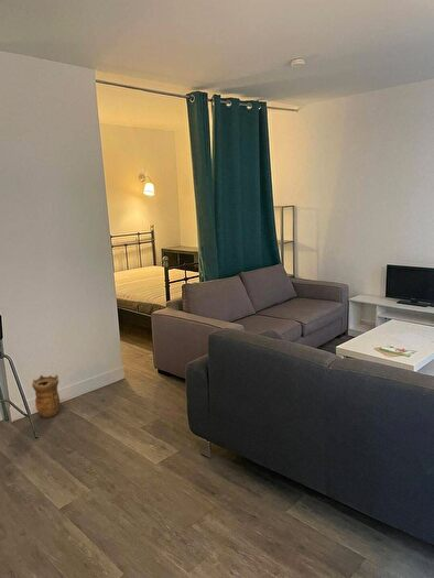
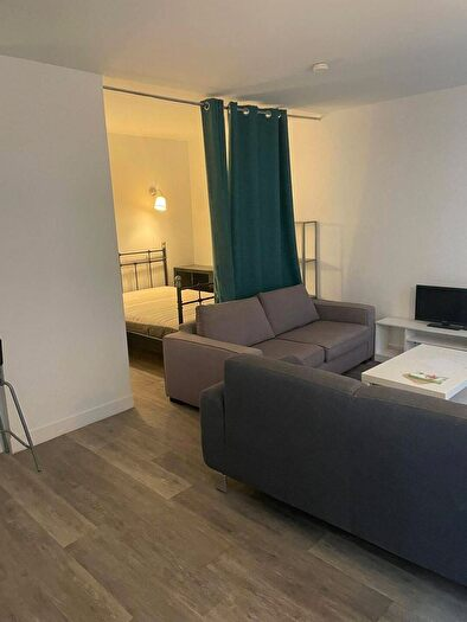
- vase [31,374,61,418]
